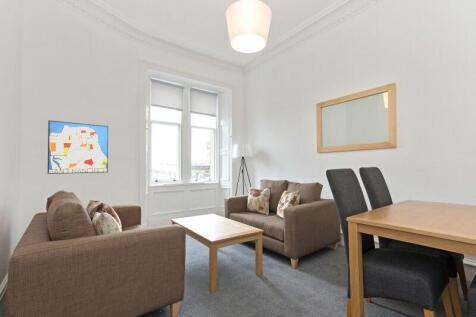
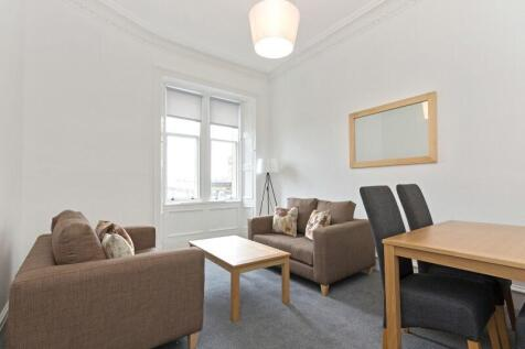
- wall art [47,120,109,175]
